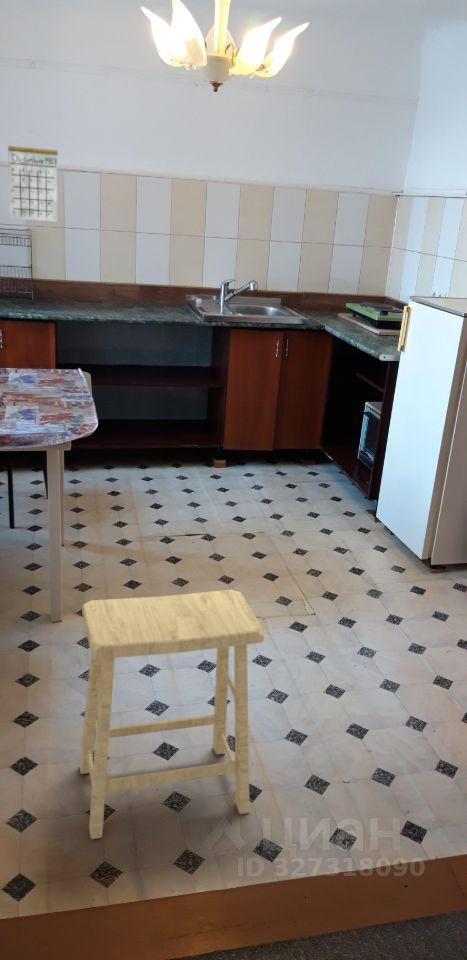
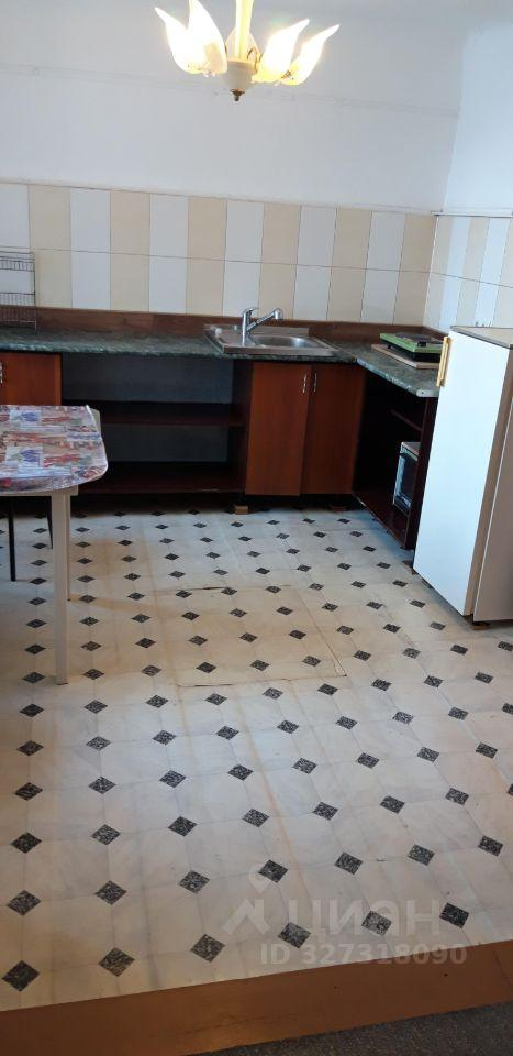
- calendar [7,130,59,223]
- stool [78,589,265,840]
